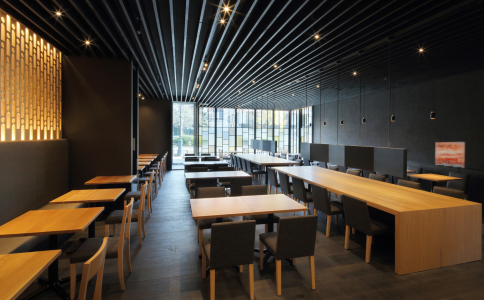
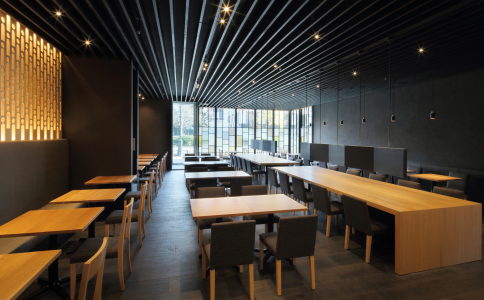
- wall art [434,141,466,169]
